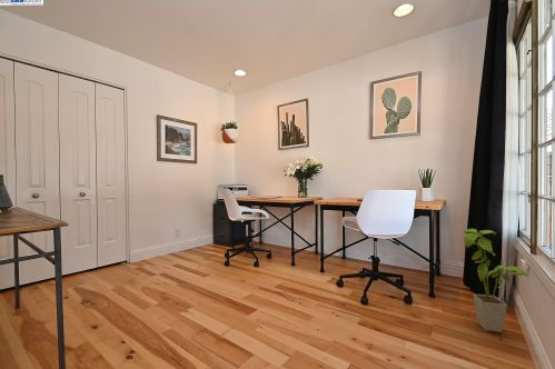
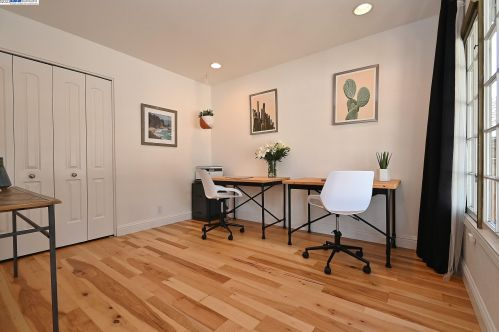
- house plant [463,228,529,333]
